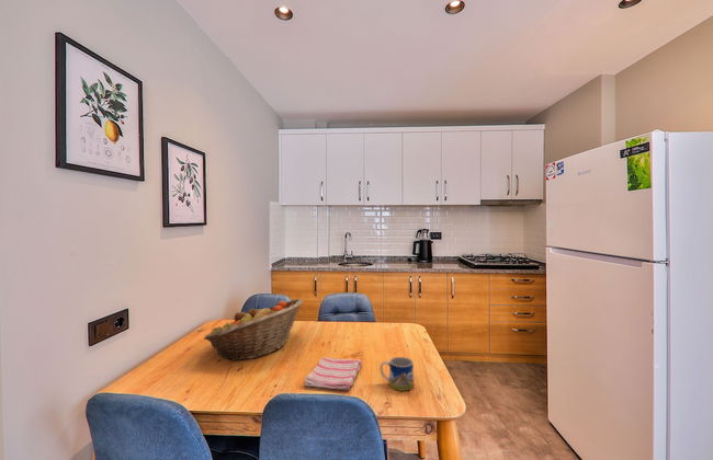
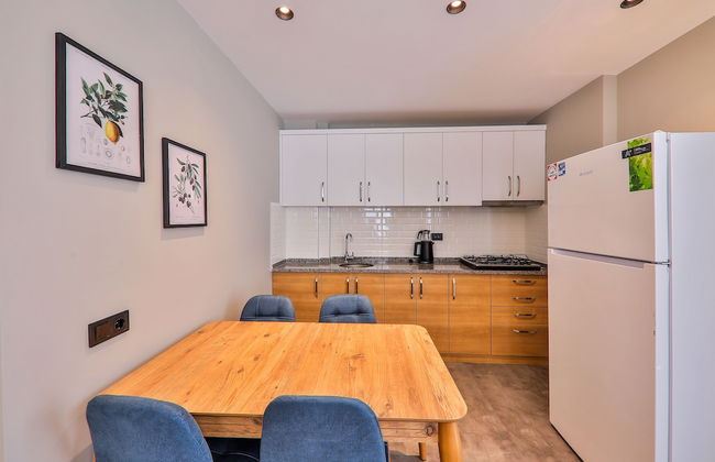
- dish towel [304,356,363,391]
- mug [378,356,415,392]
- fruit basket [203,298,304,363]
